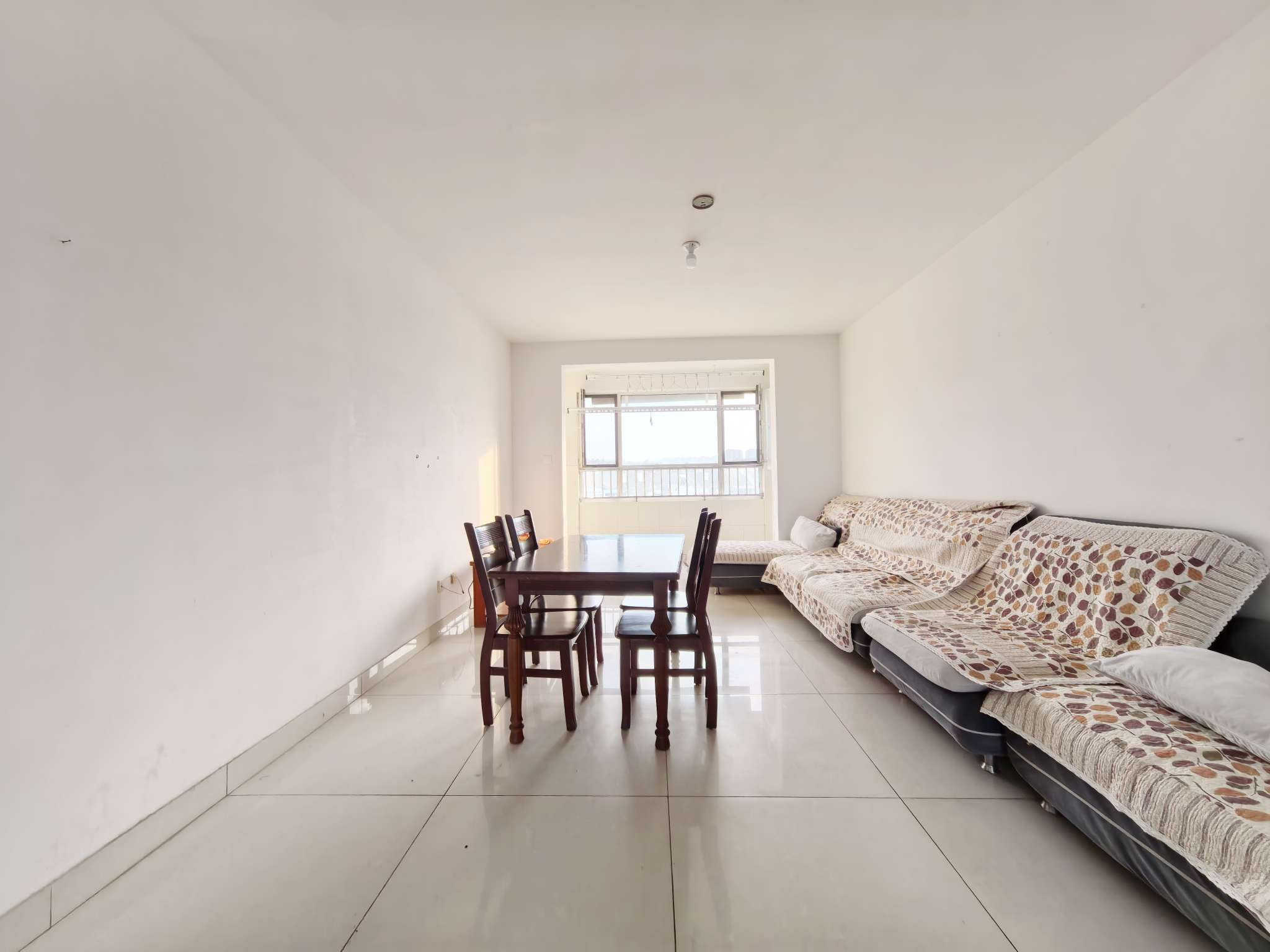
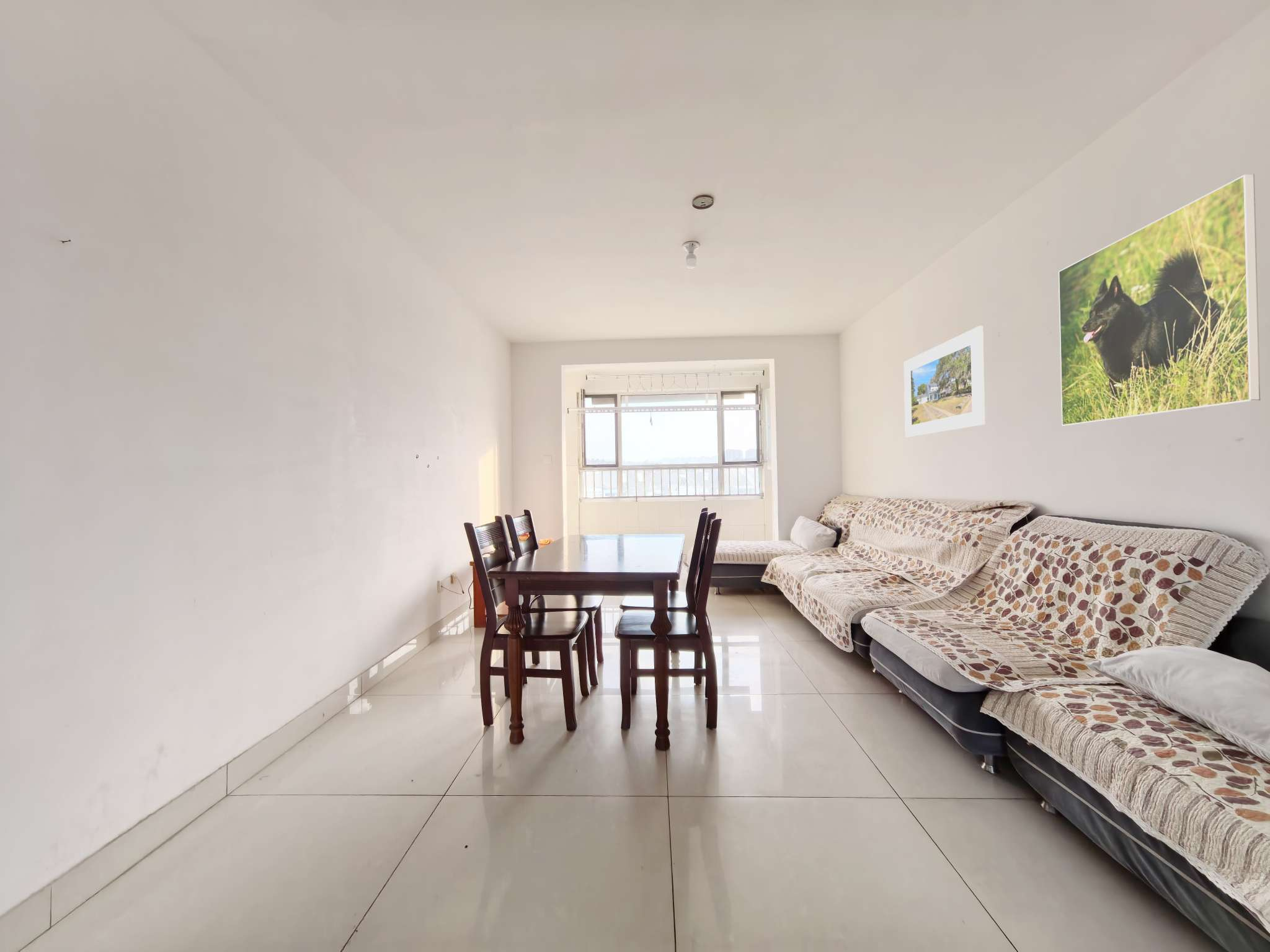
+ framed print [904,325,985,438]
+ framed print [1058,174,1261,426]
